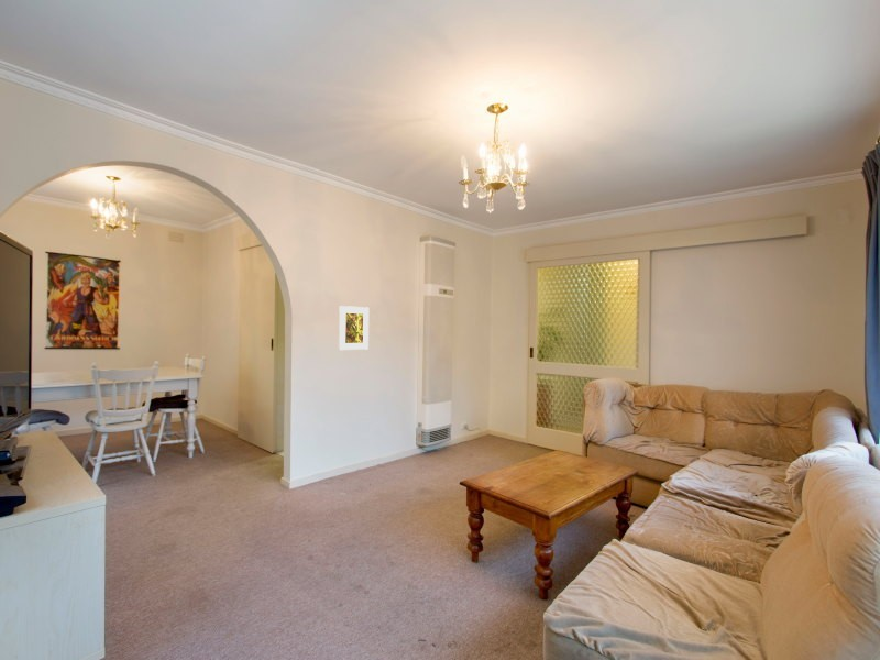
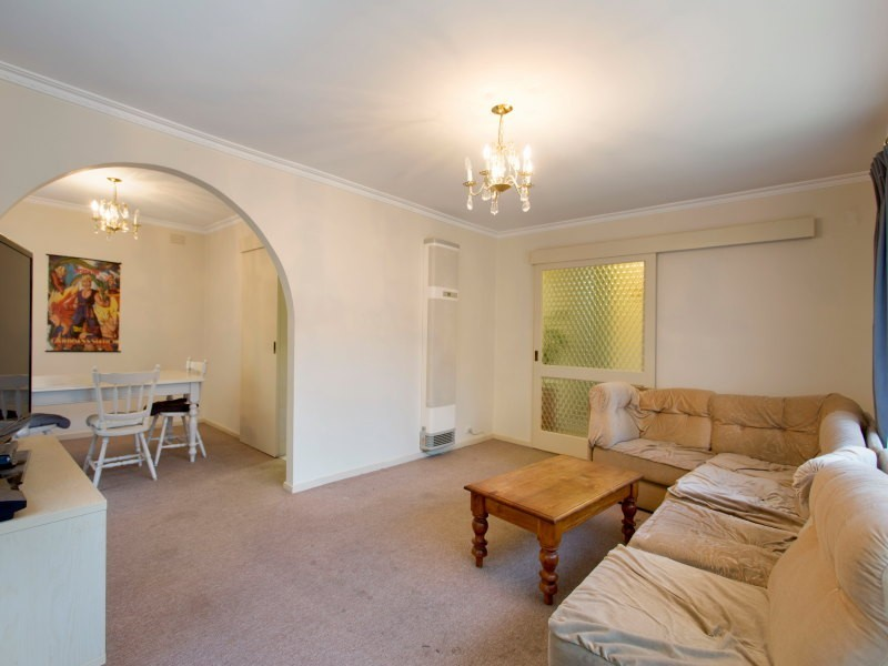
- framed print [338,305,370,351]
